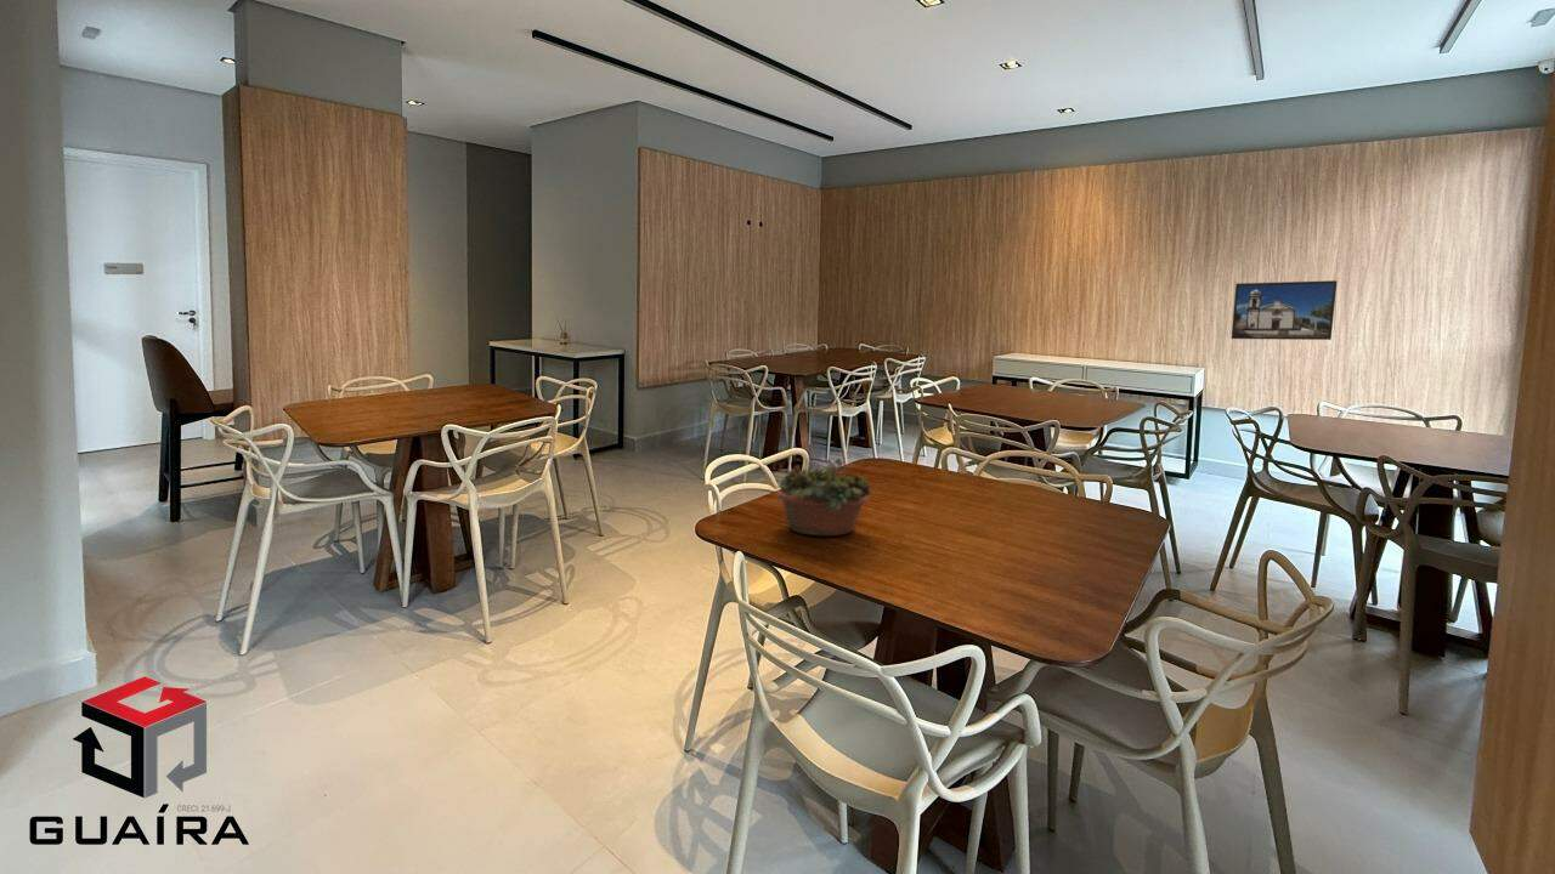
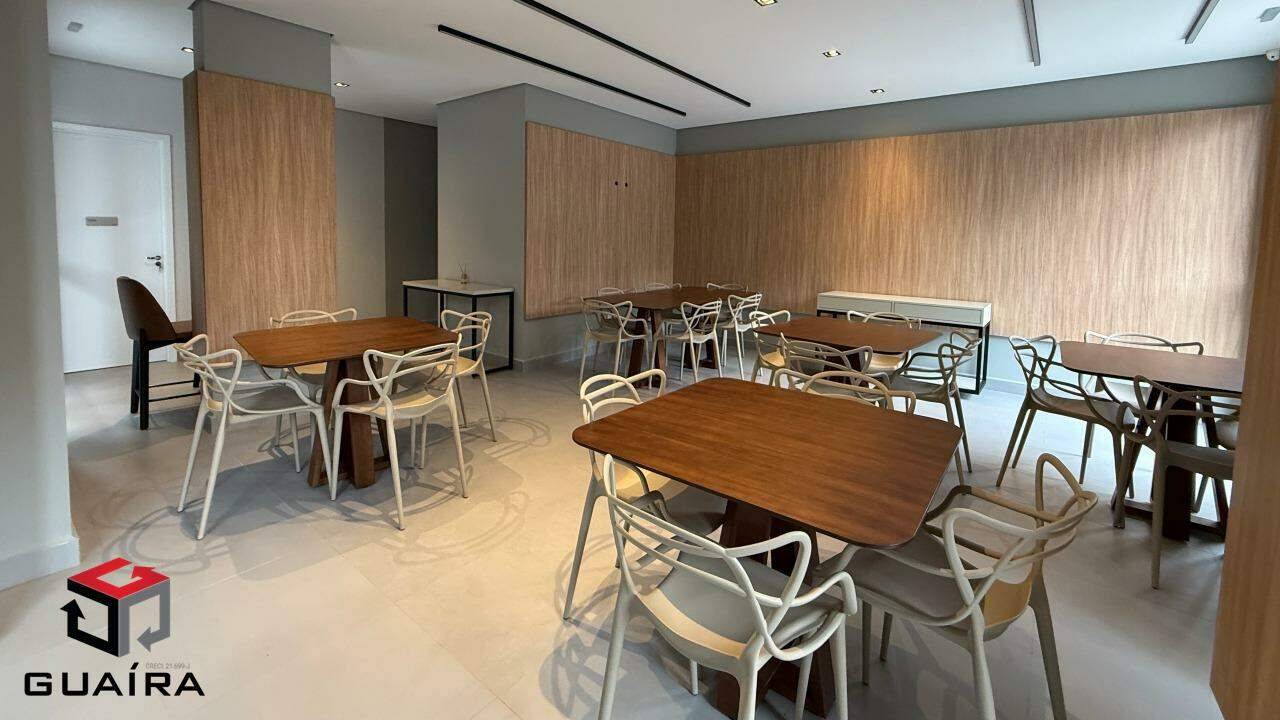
- succulent planter [775,456,873,537]
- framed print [1231,279,1338,341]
